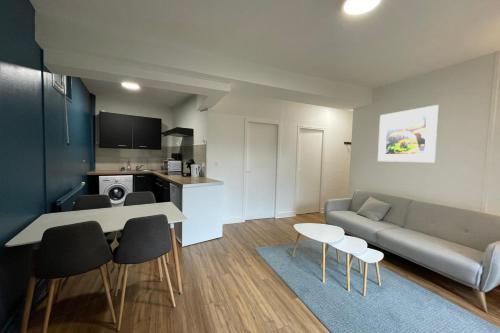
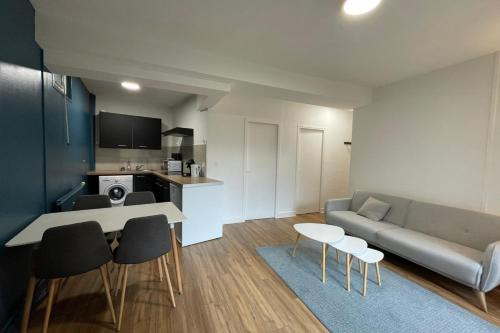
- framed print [377,104,439,163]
